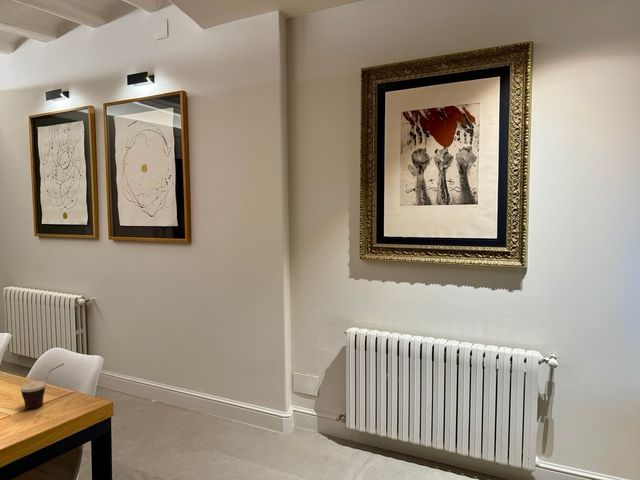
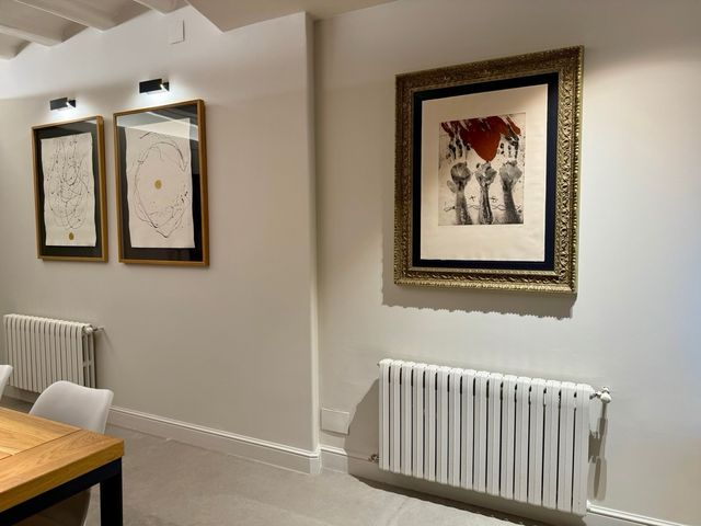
- cup [19,362,65,410]
